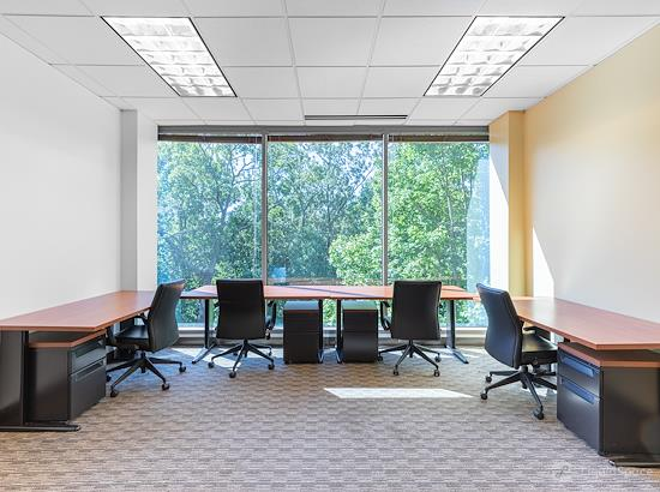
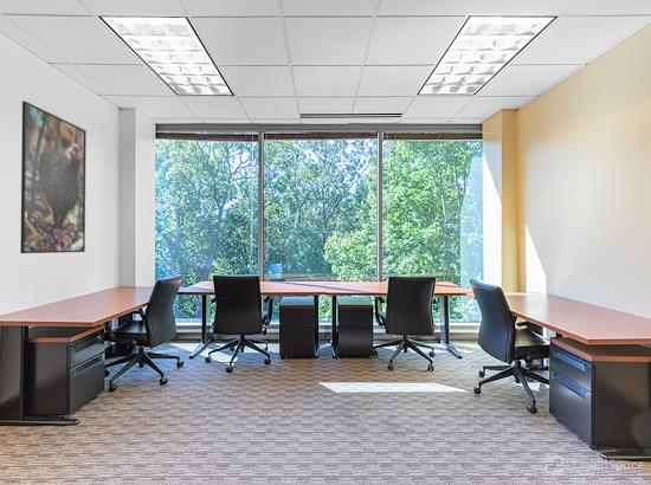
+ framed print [19,99,88,254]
